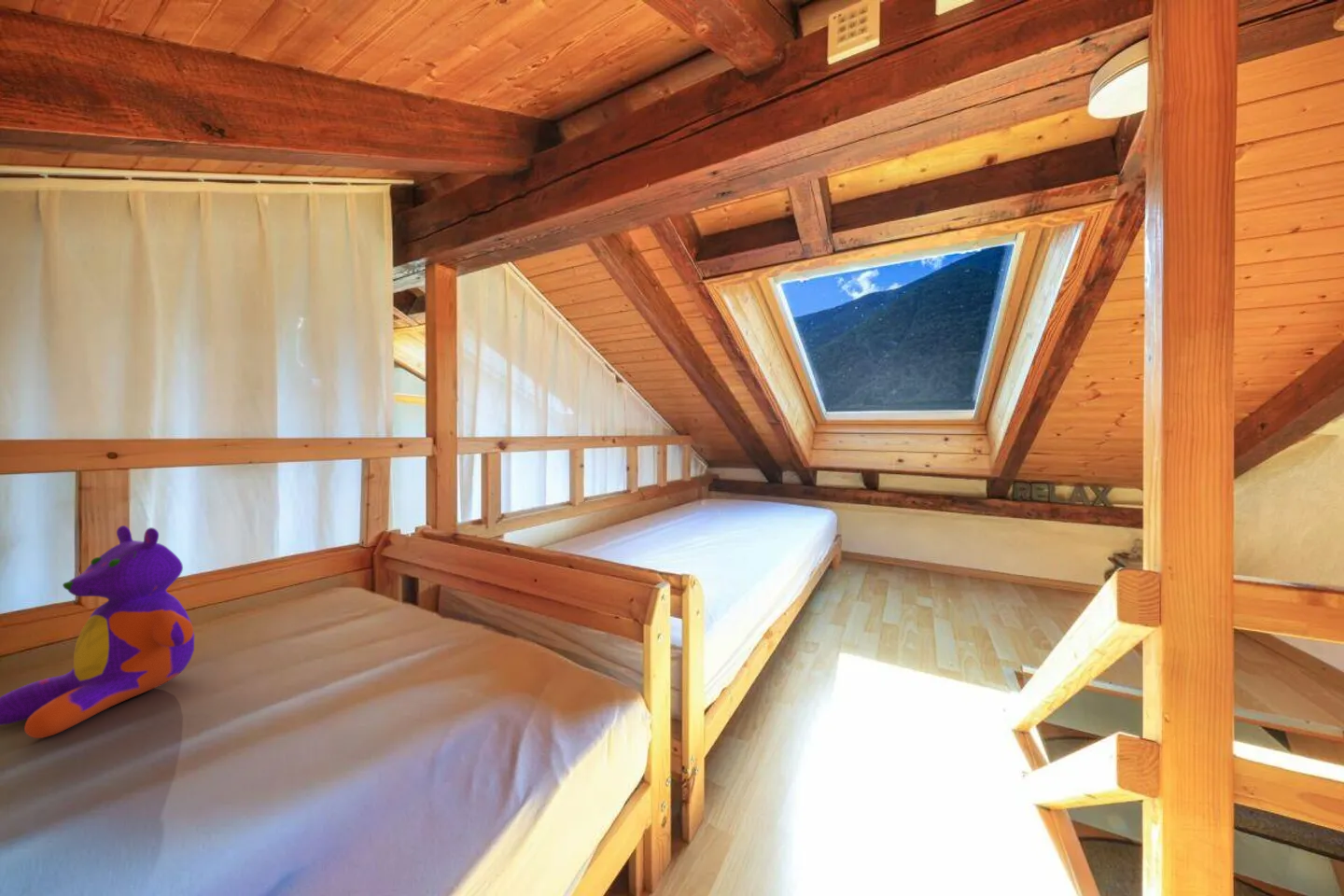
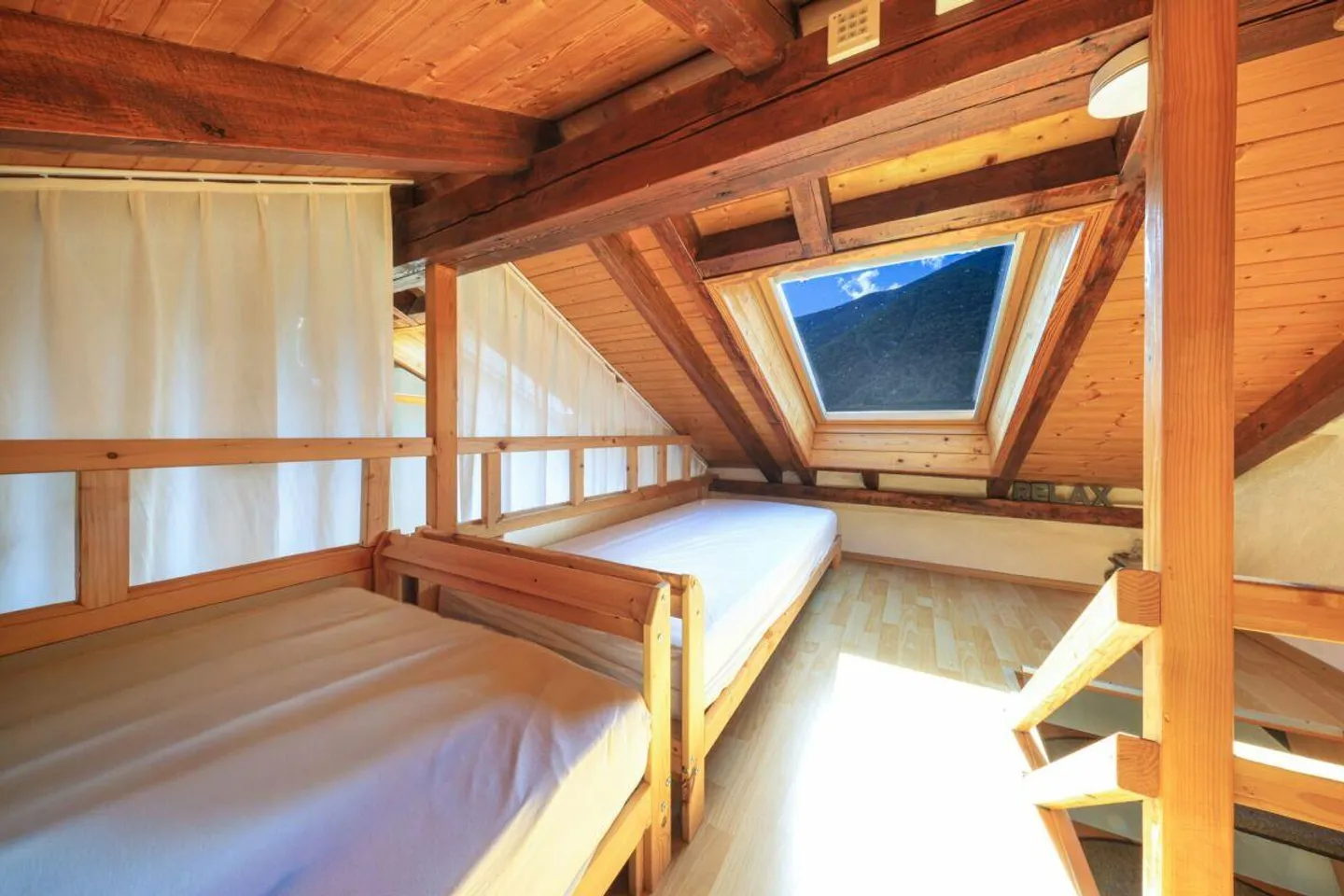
- stuffed bear [0,525,195,739]
